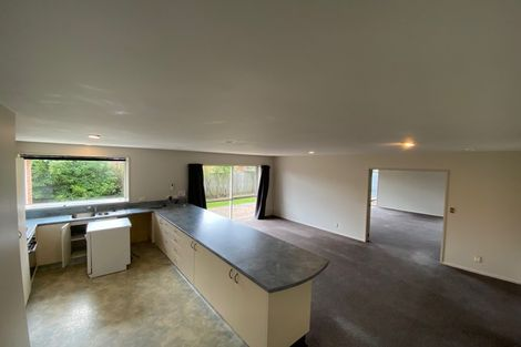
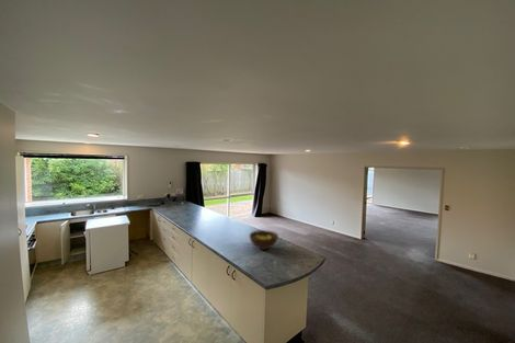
+ fruit bowl [249,229,279,251]
